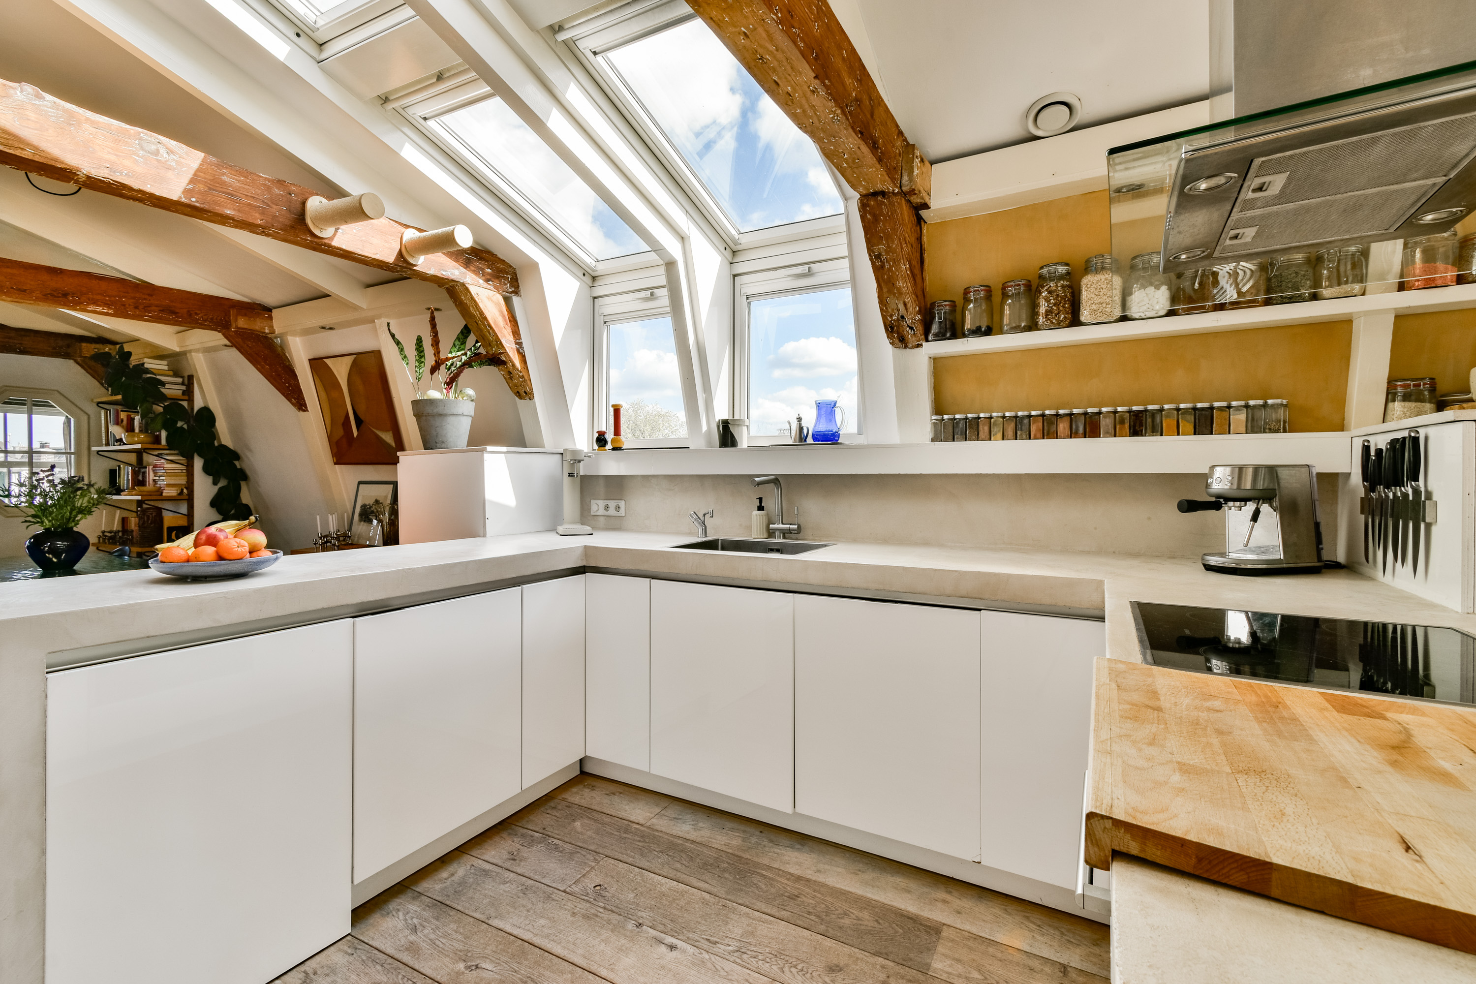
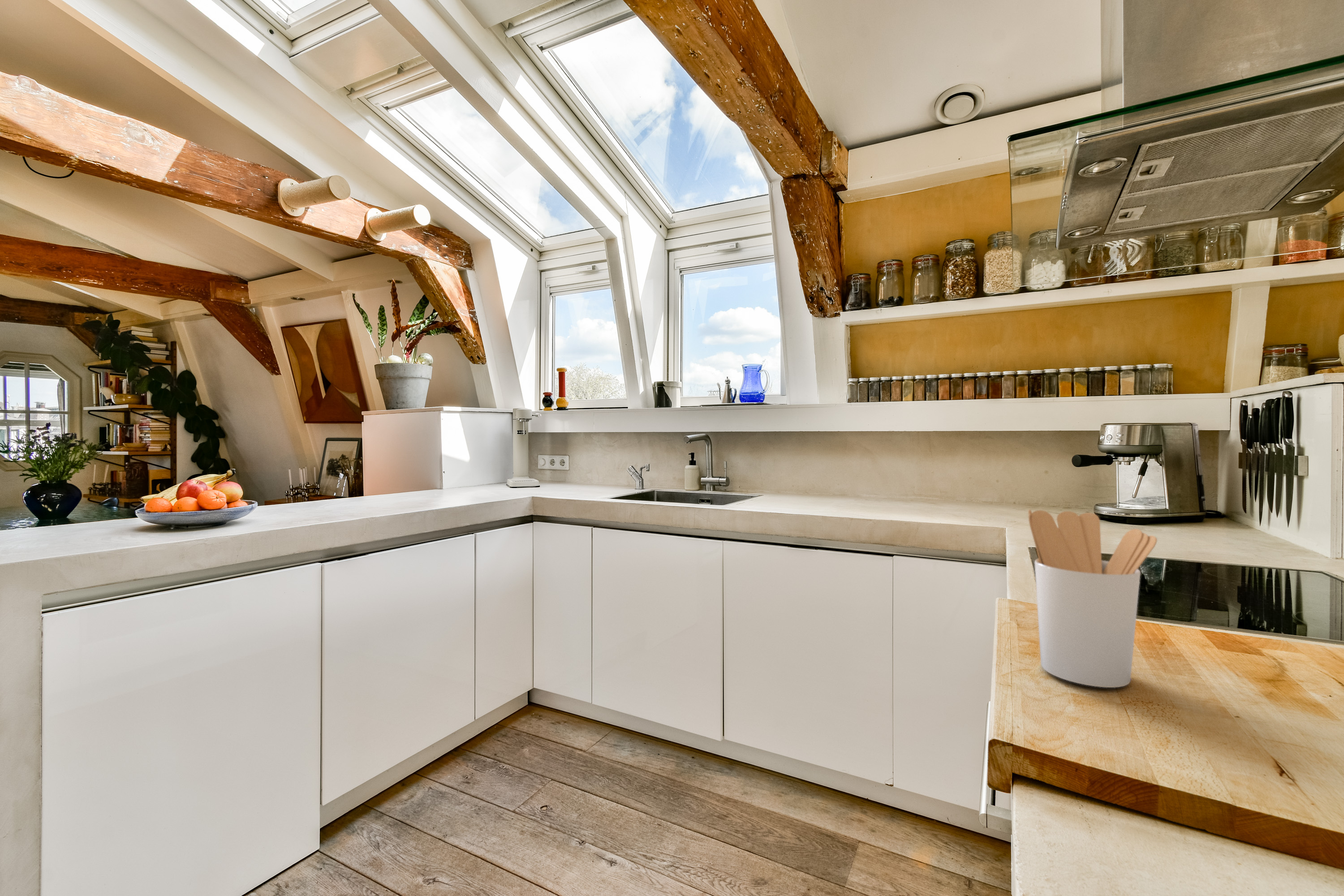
+ utensil holder [1028,509,1158,688]
